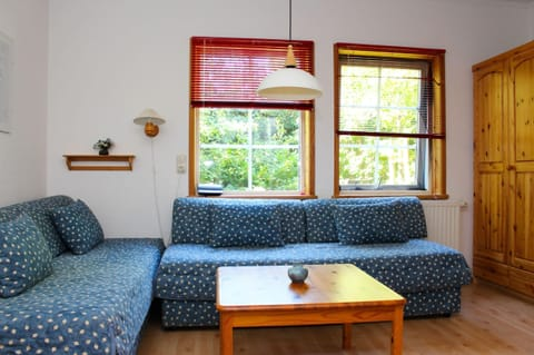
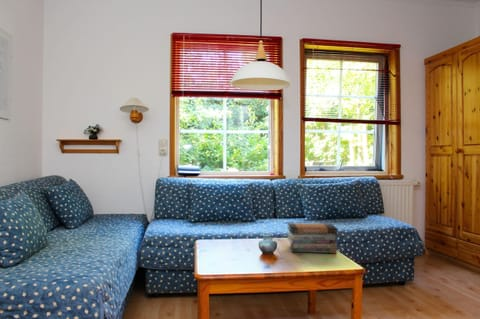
+ book stack [286,222,339,254]
